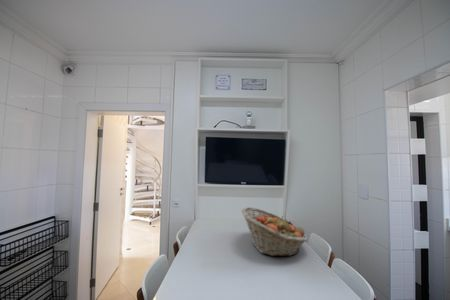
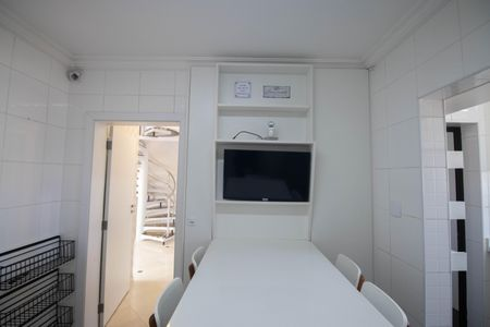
- fruit basket [240,206,309,257]
